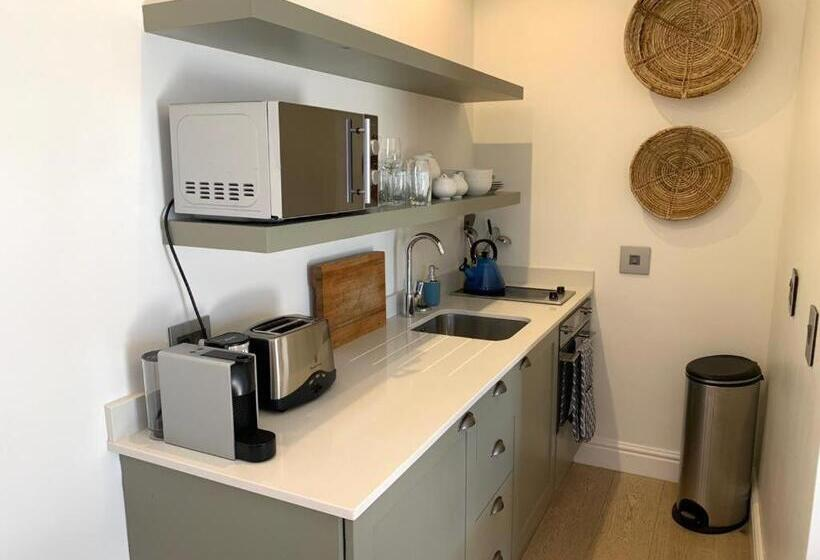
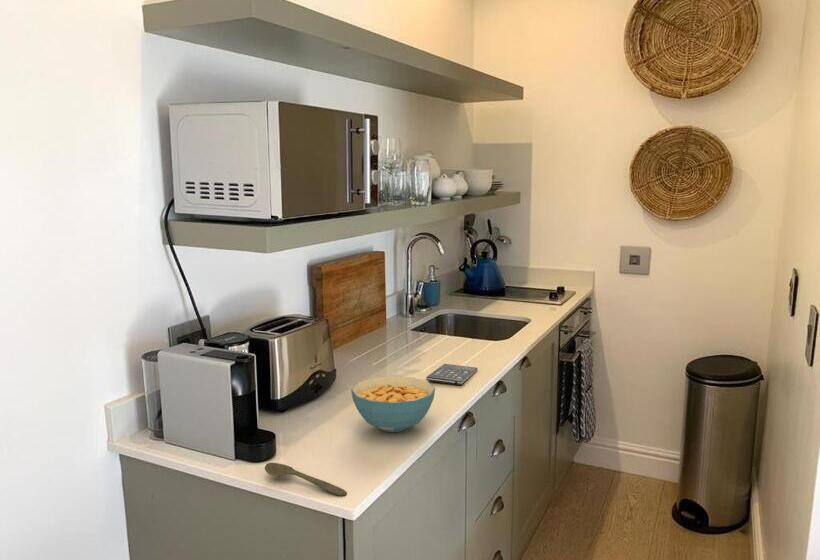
+ smartphone [425,363,479,386]
+ spoon [264,462,348,497]
+ cereal bowl [350,375,436,433]
